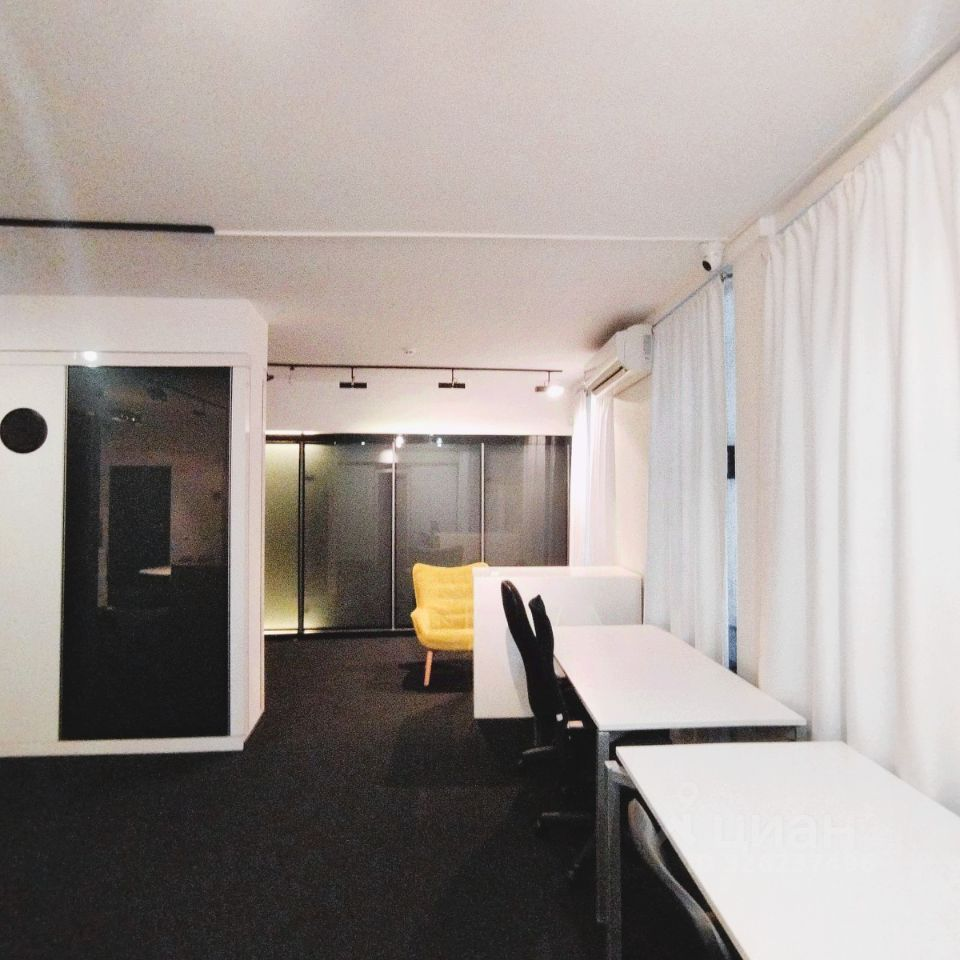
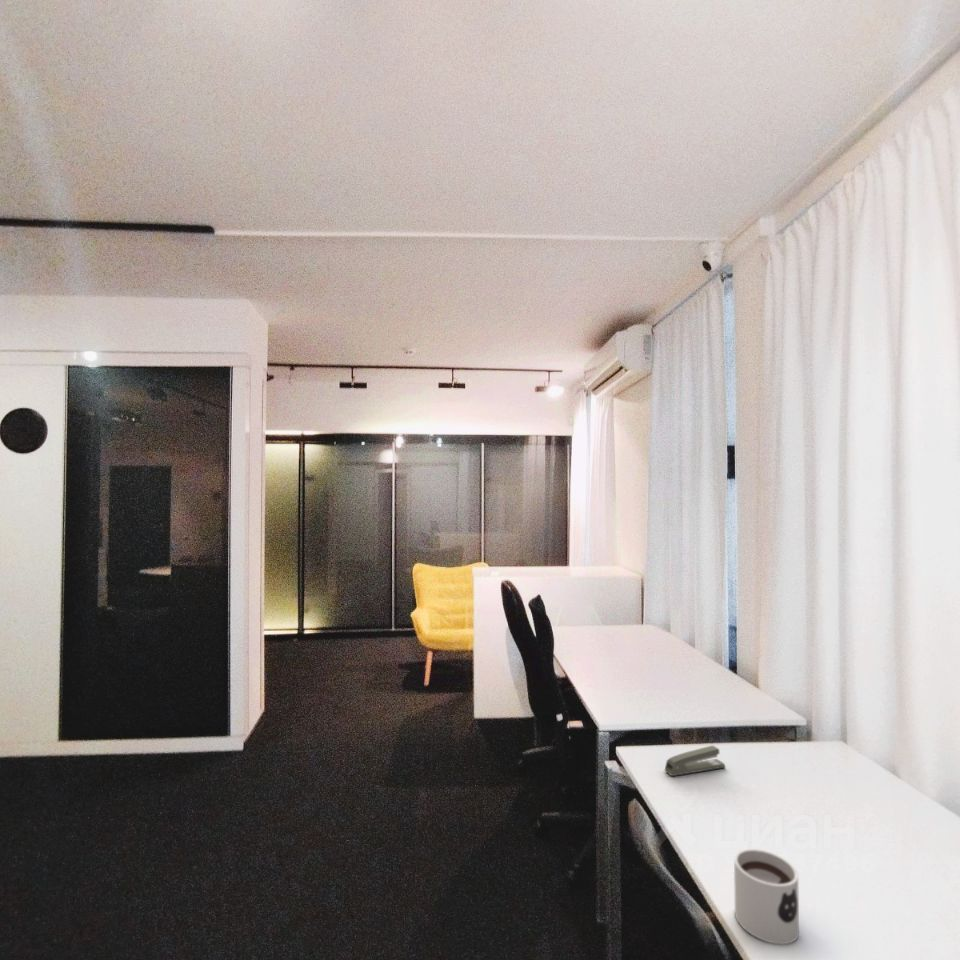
+ mug [733,848,800,945]
+ stapler [664,745,726,777]
